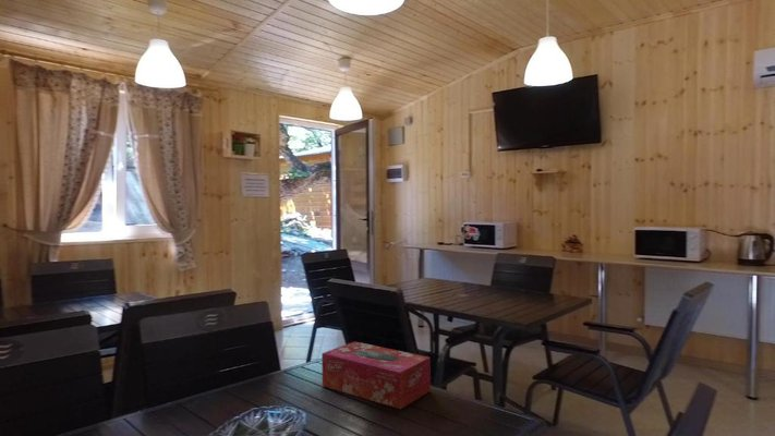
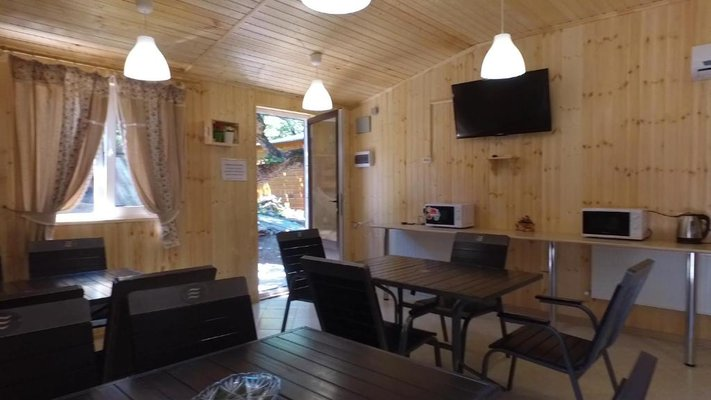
- tissue box [320,340,432,410]
